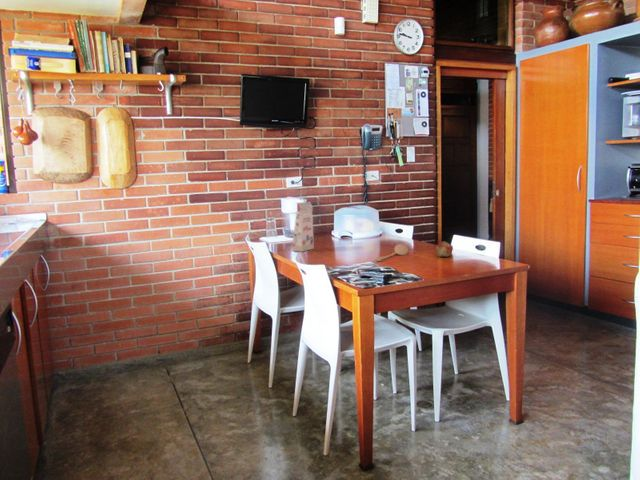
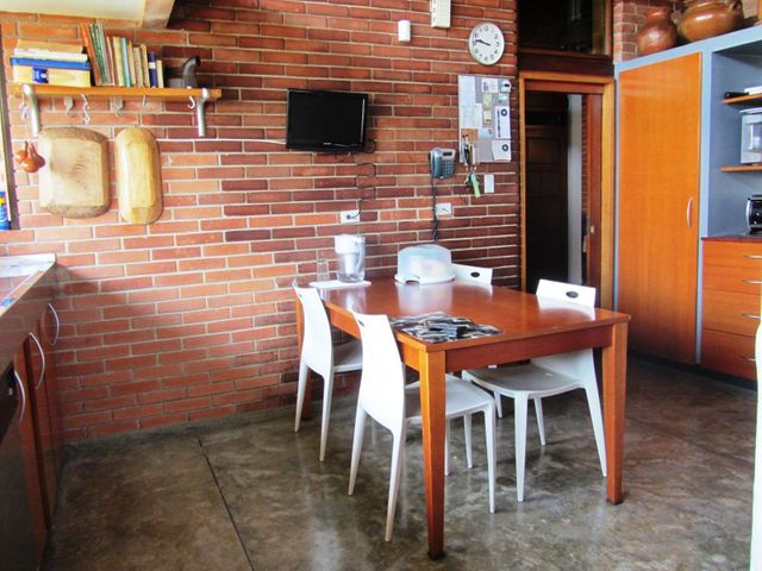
- spoon [375,243,409,262]
- gift box [291,201,315,253]
- fruit [435,240,454,258]
